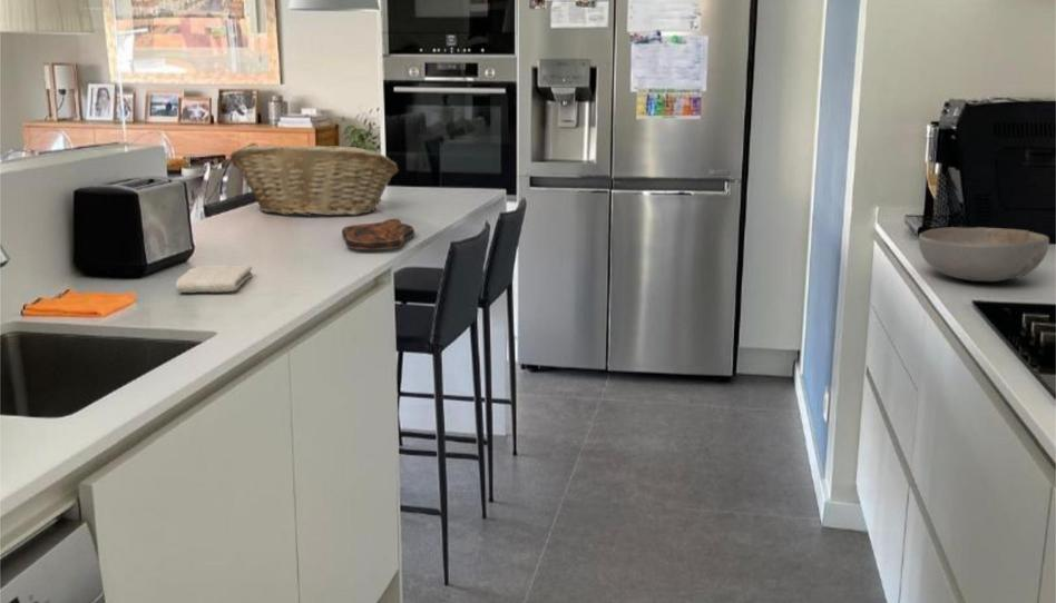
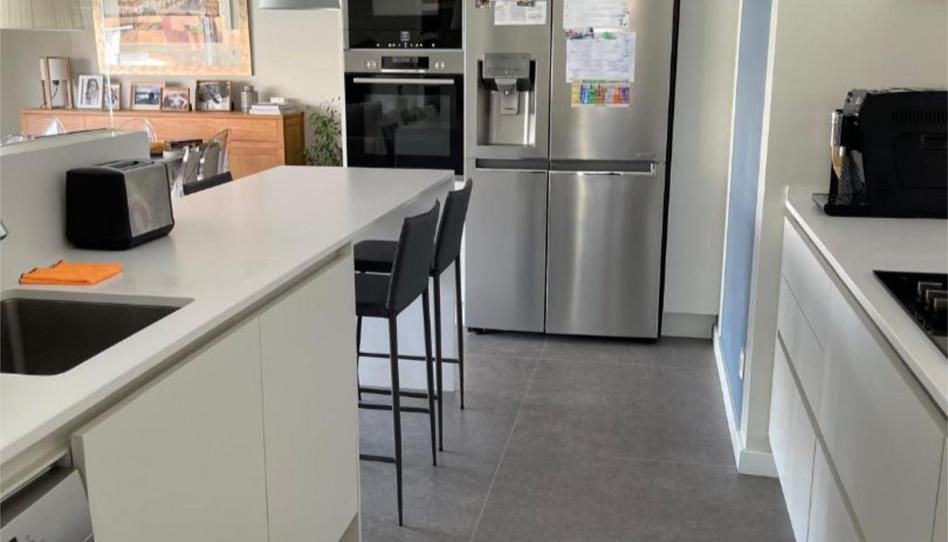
- bowl [918,226,1050,283]
- cutting board [341,218,415,251]
- fruit basket [229,145,400,217]
- washcloth [175,264,253,294]
